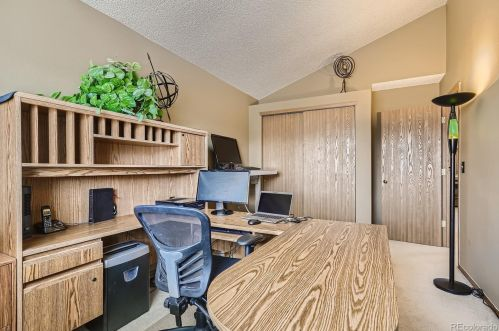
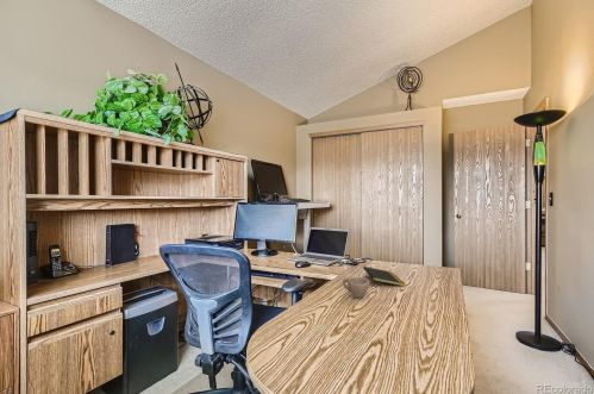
+ cup [342,276,370,299]
+ notepad [362,265,406,287]
